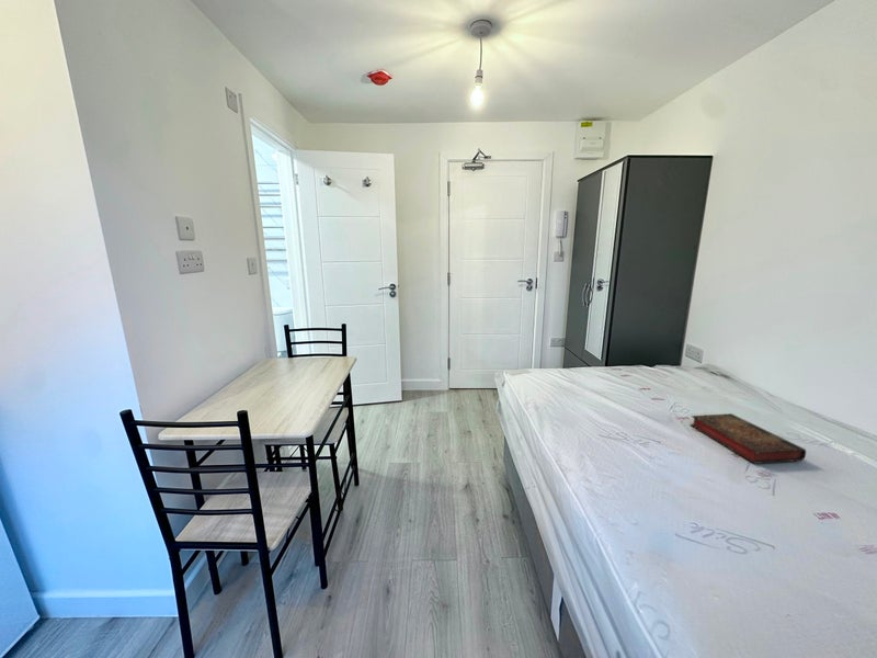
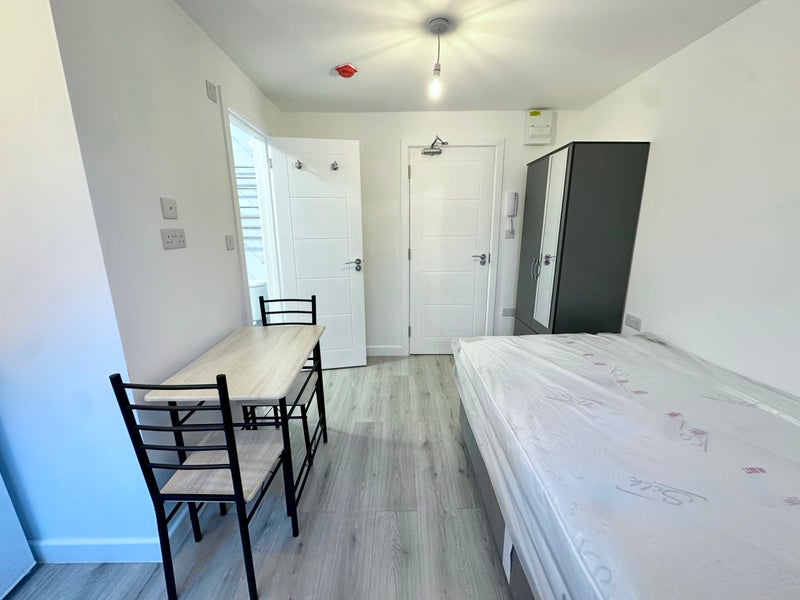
- book [688,412,807,465]
